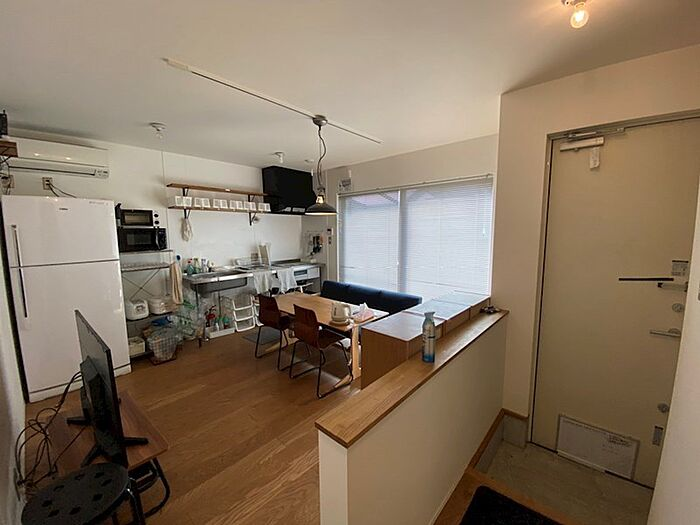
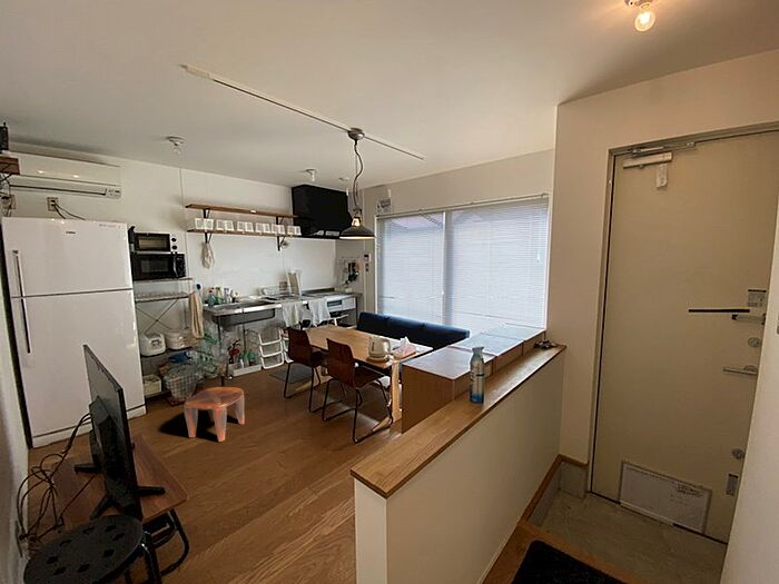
+ stool [184,386,246,443]
